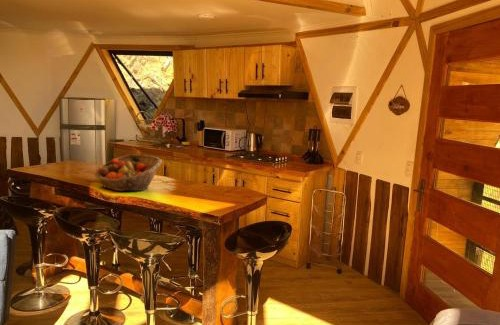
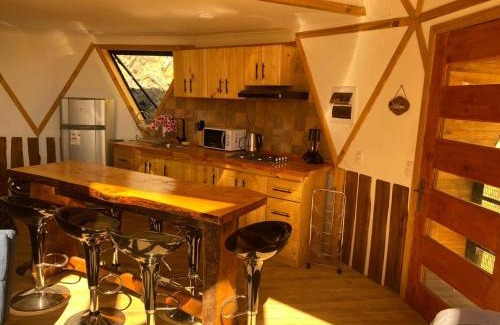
- fruit basket [94,154,163,192]
